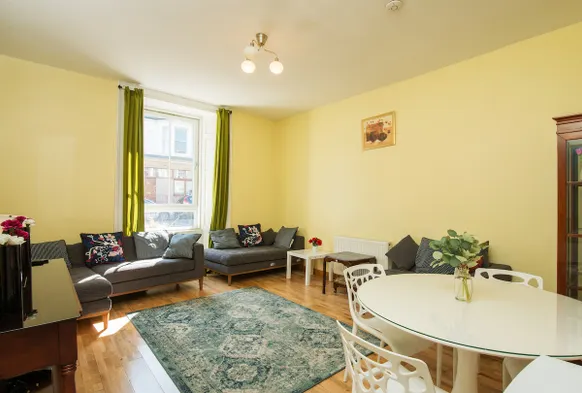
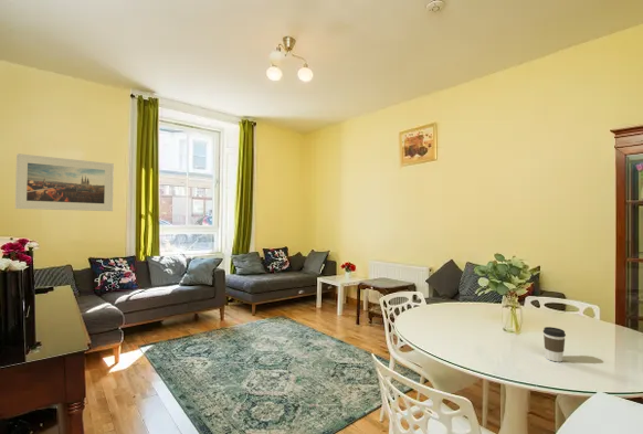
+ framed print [14,152,115,212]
+ coffee cup [542,326,567,363]
